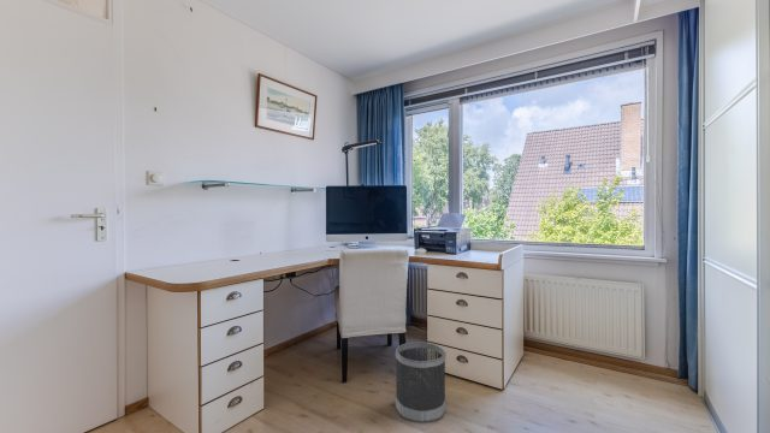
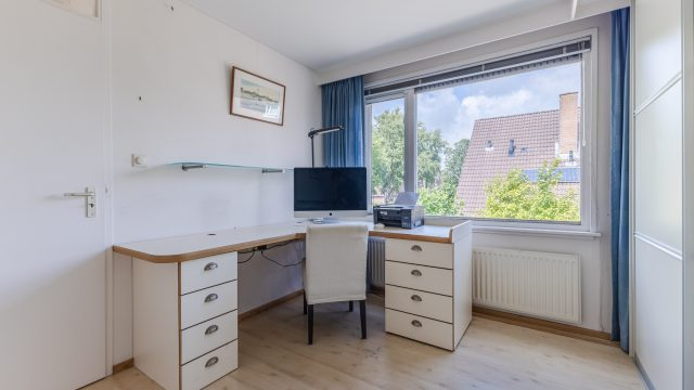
- wastebasket [395,340,448,425]
